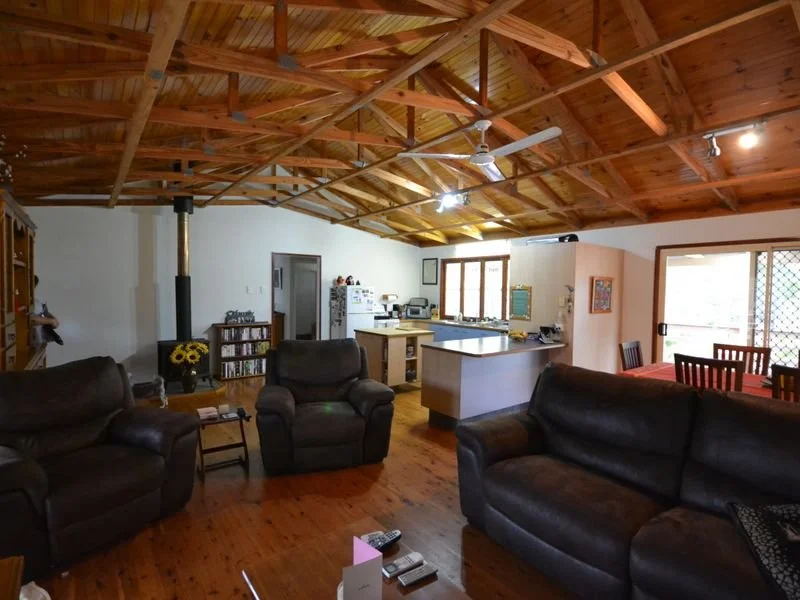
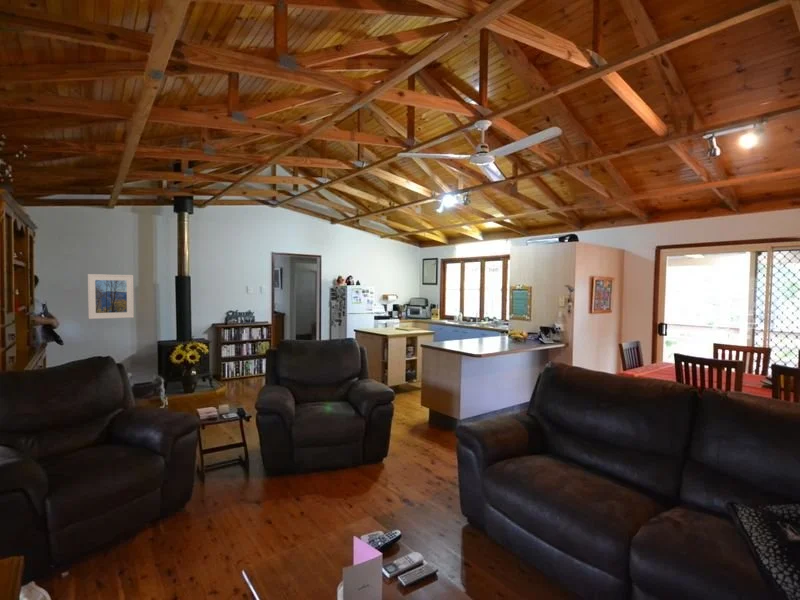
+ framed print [87,273,135,320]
